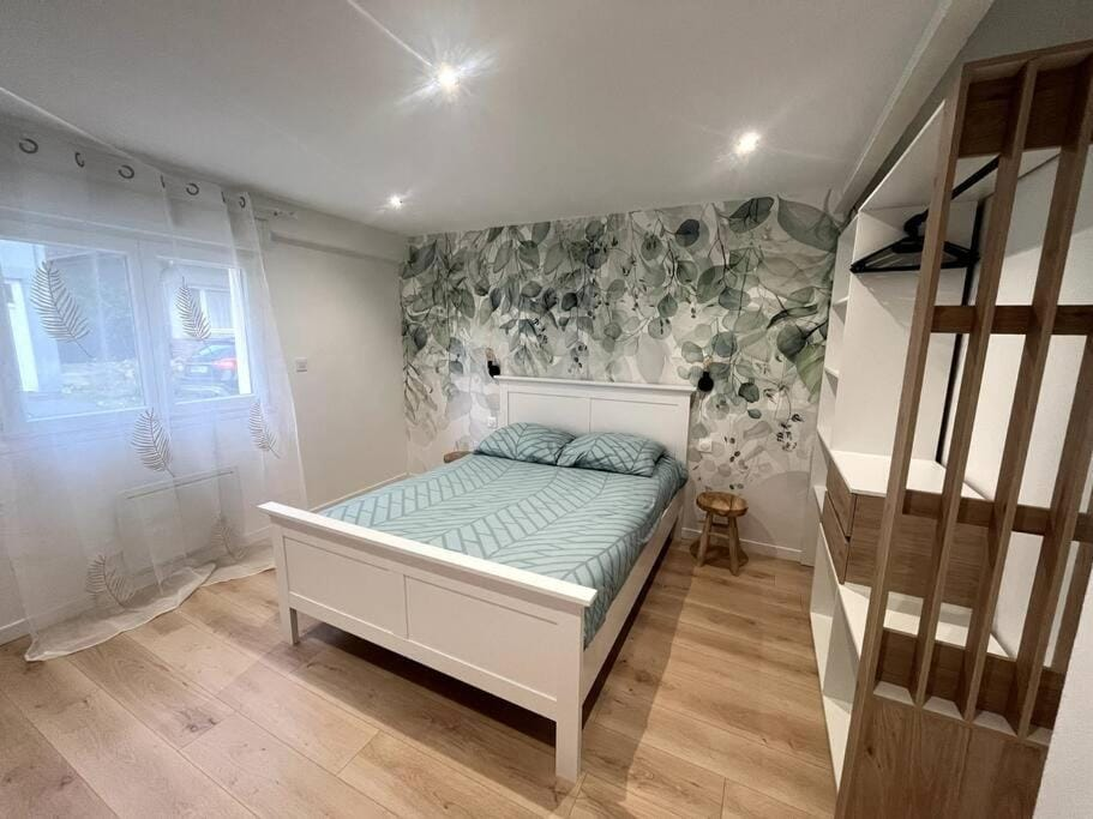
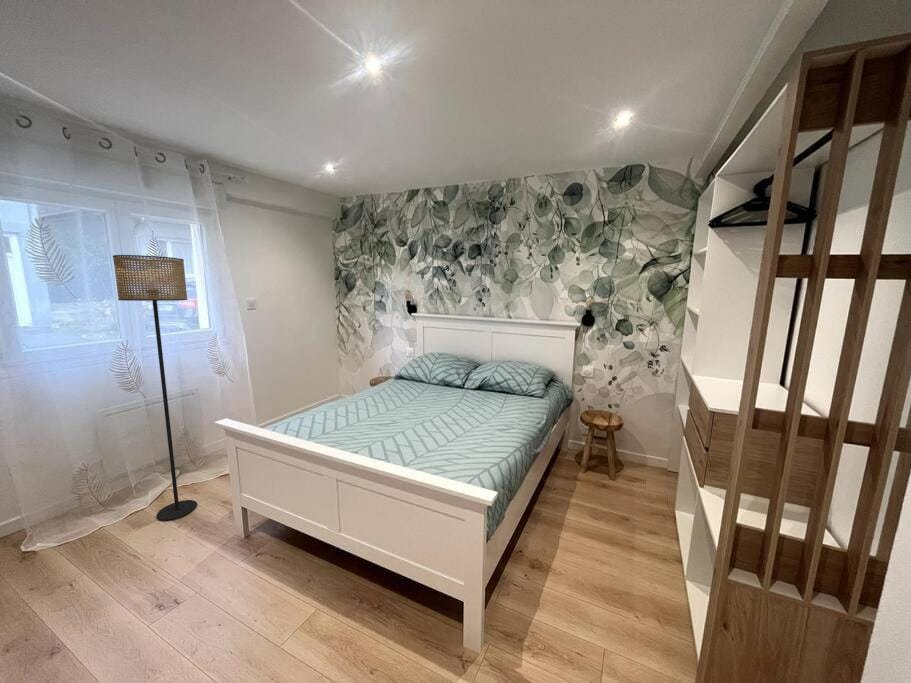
+ floor lamp [112,254,198,521]
